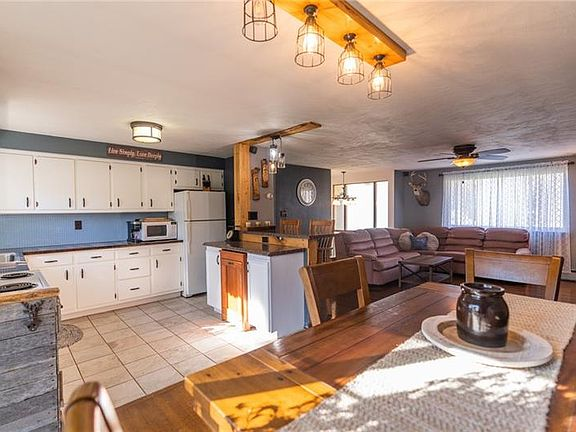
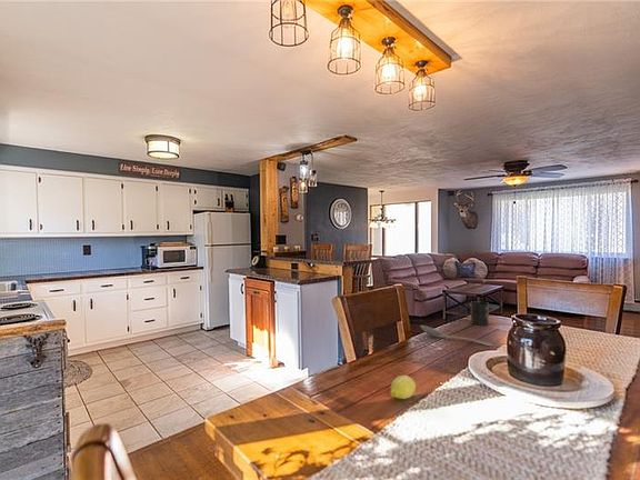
+ stirrer [420,324,494,347]
+ mug [463,300,490,327]
+ fruit [389,374,417,400]
